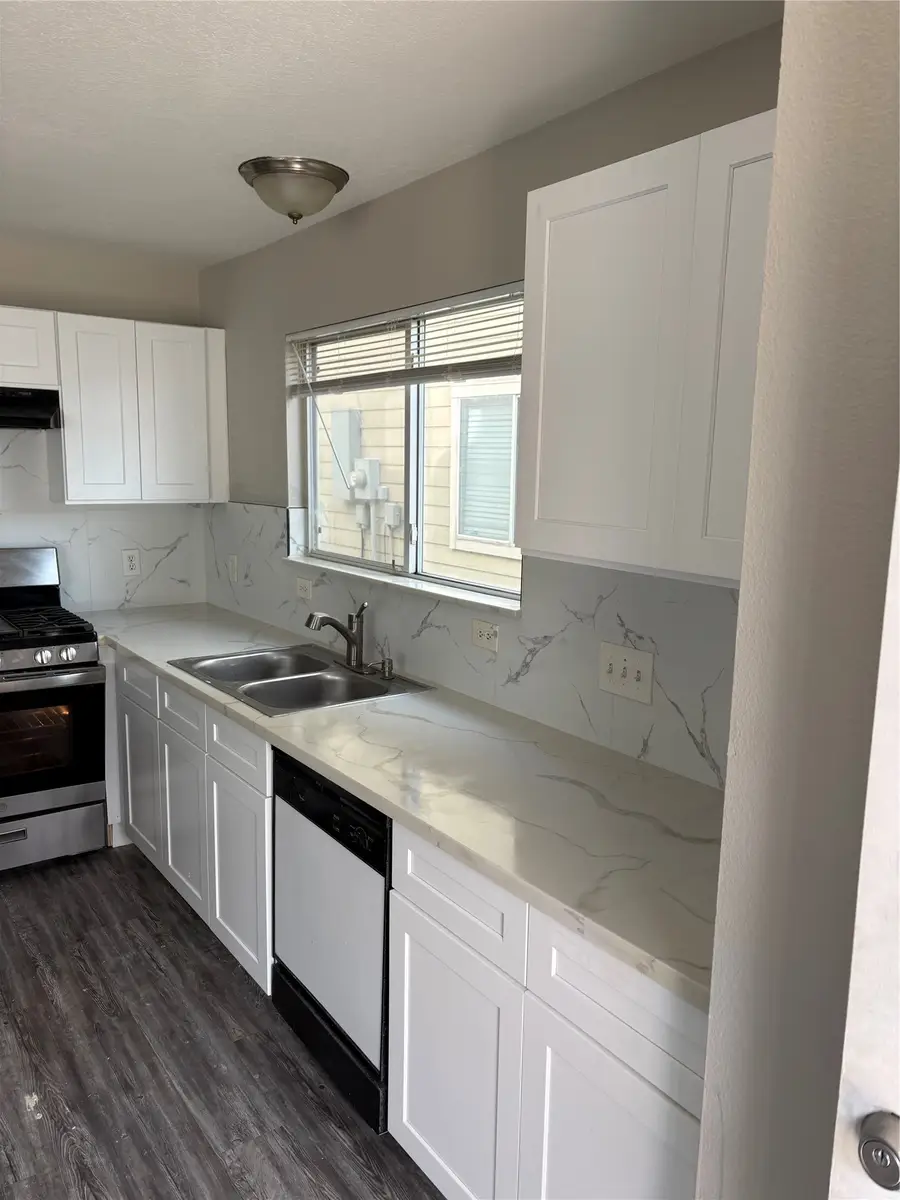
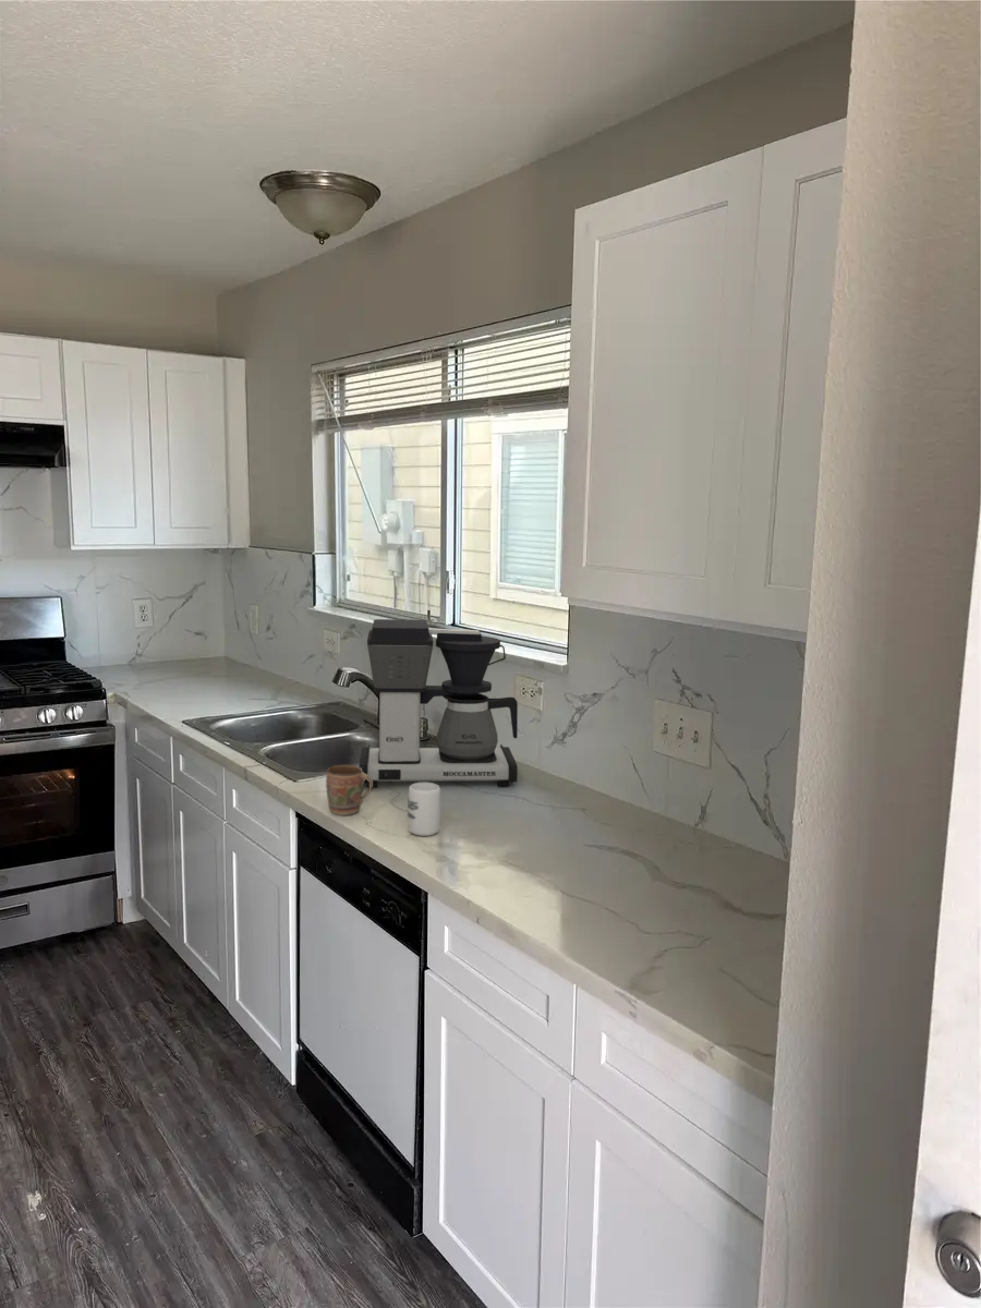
+ cup [407,782,441,837]
+ mug [325,764,374,816]
+ coffee maker [359,618,519,788]
